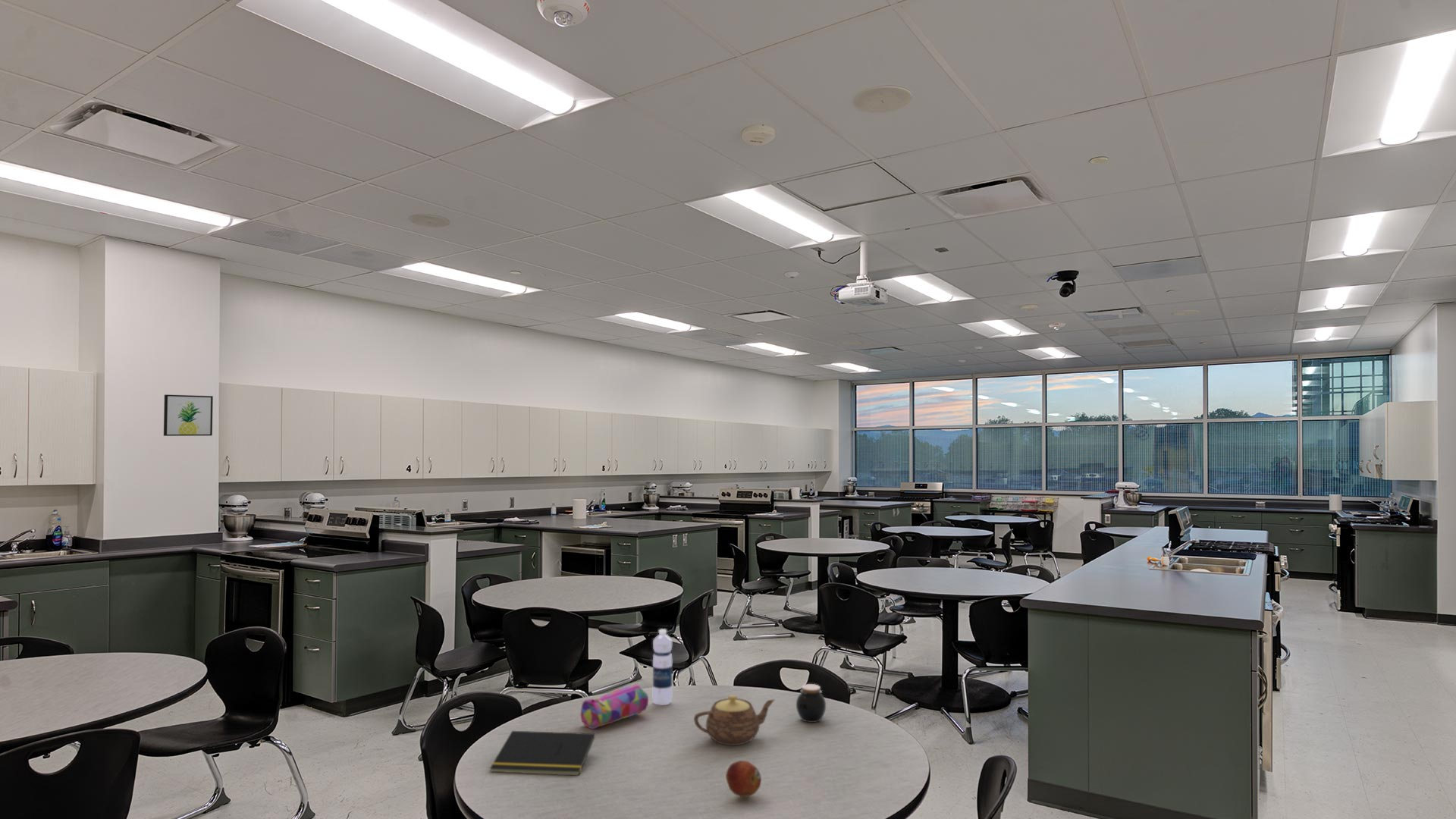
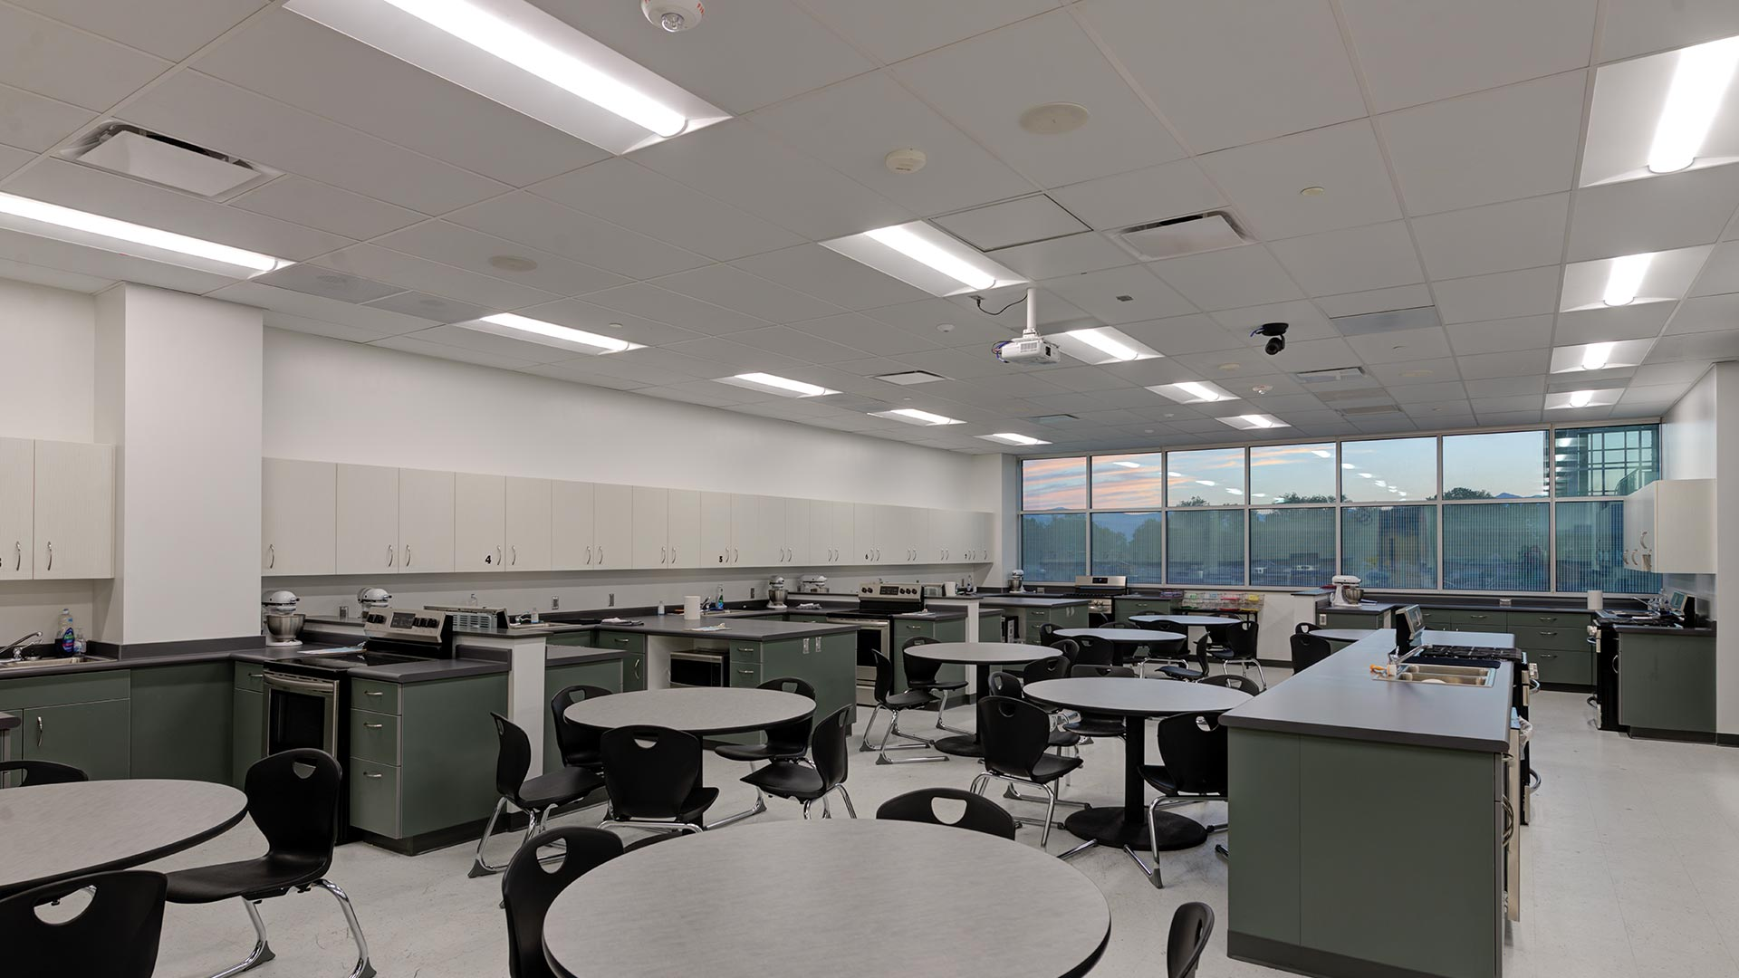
- pencil case [580,683,649,730]
- teapot [693,695,776,746]
- notepad [489,730,595,777]
- fruit [725,760,762,798]
- jar [795,683,827,723]
- wall art [163,394,214,437]
- water bottle [652,629,673,706]
